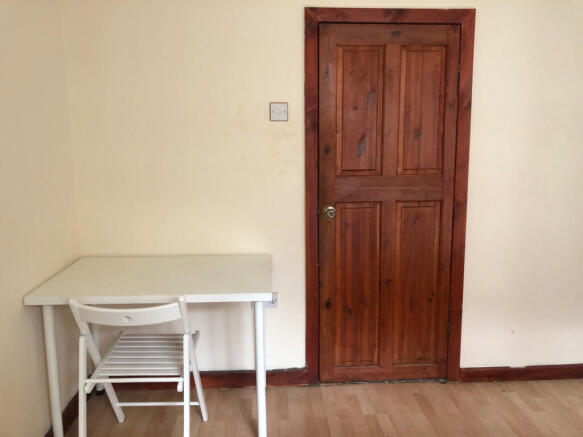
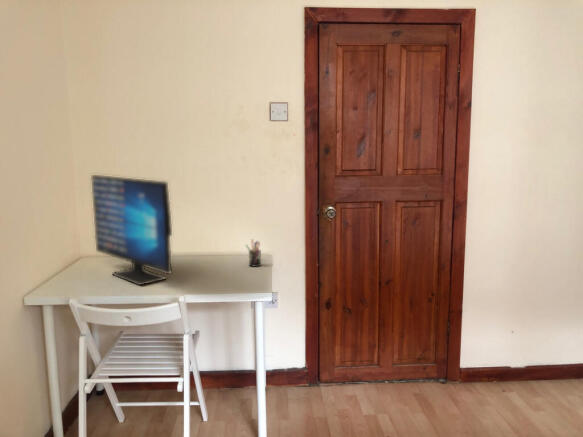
+ pen holder [244,238,262,268]
+ computer monitor [90,174,173,286]
